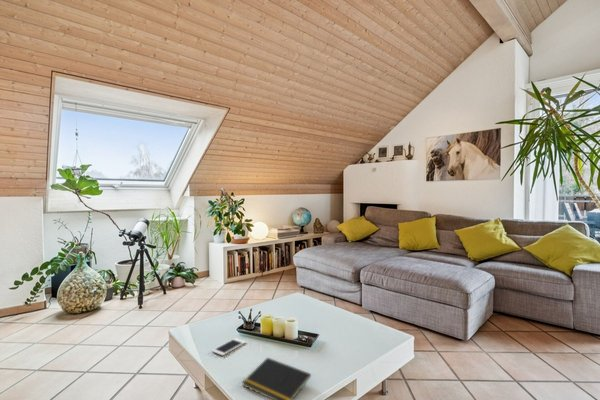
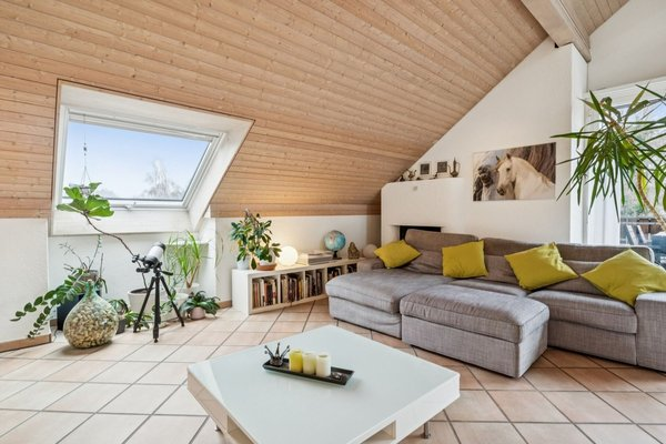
- cell phone [211,337,247,357]
- notepad [241,357,312,400]
